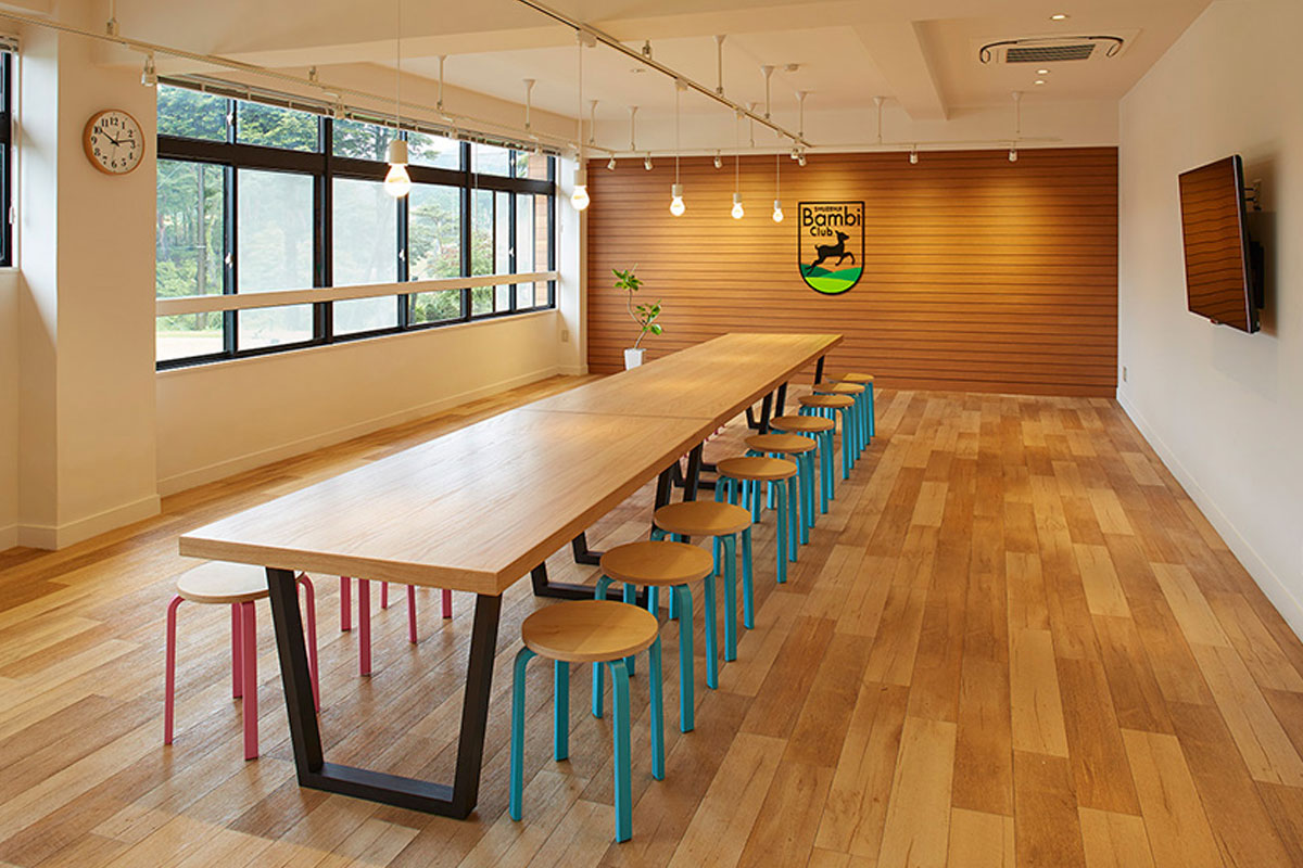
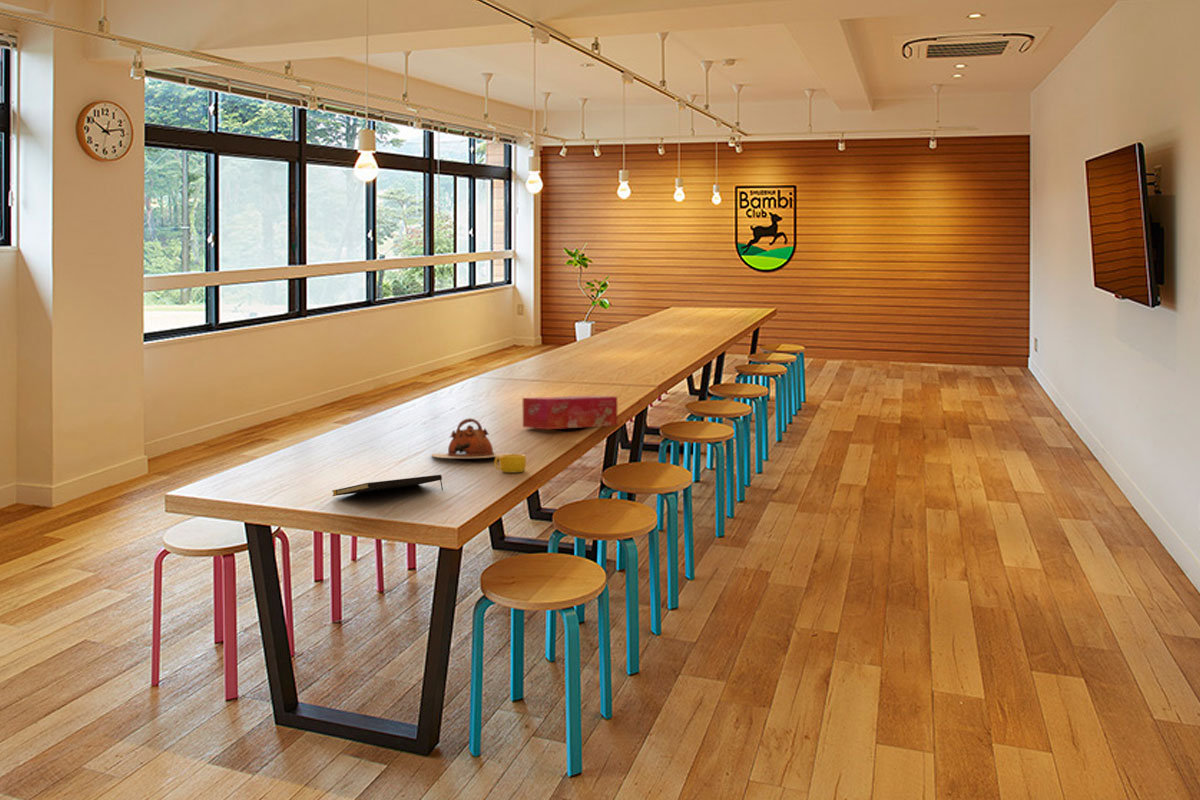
+ cup [493,453,527,473]
+ notepad [332,474,444,497]
+ tissue box [522,395,618,430]
+ teapot [430,417,508,459]
